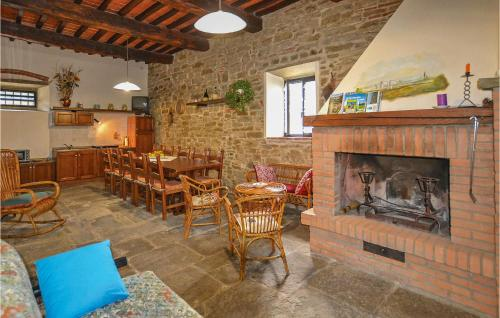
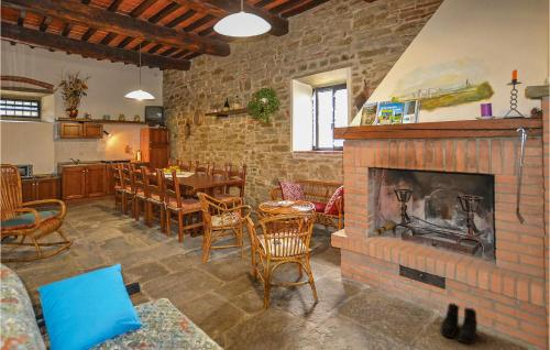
+ boots [440,302,479,344]
